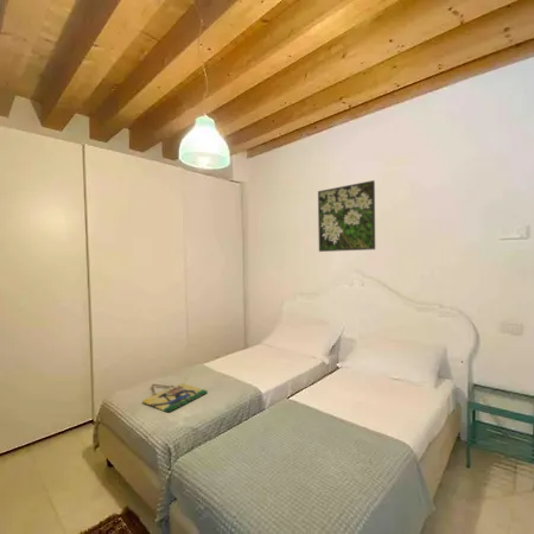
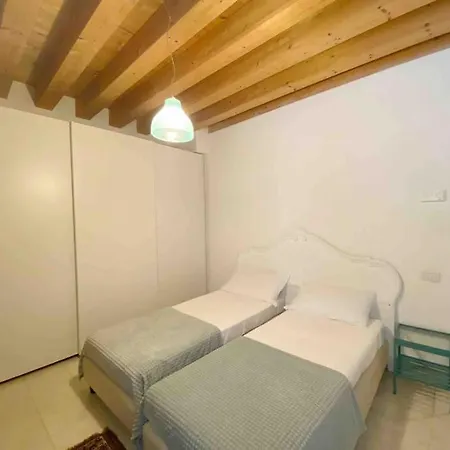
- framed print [317,179,376,253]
- home sign [141,382,209,413]
